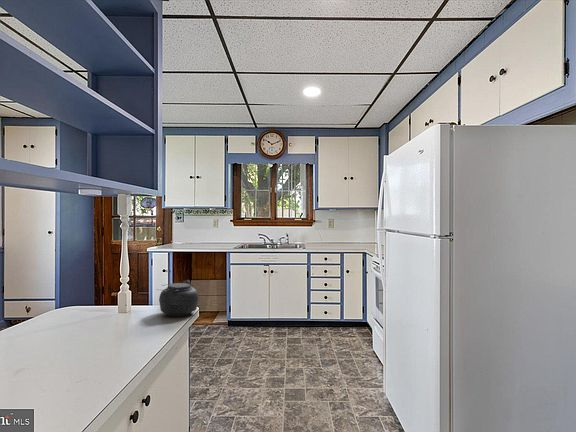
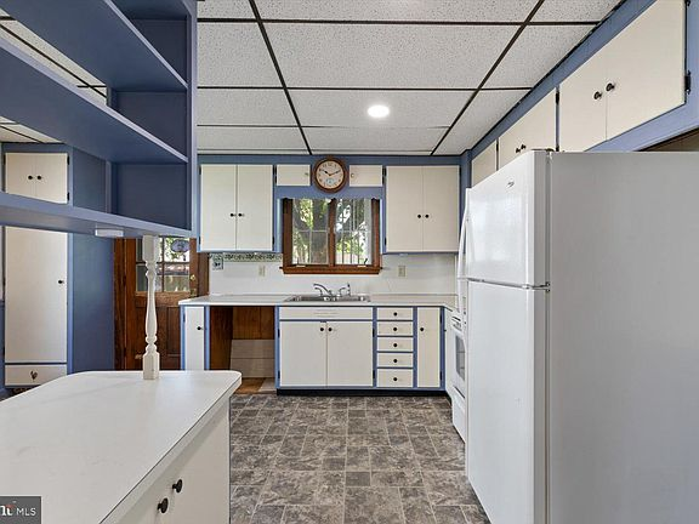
- teapot [155,279,200,318]
